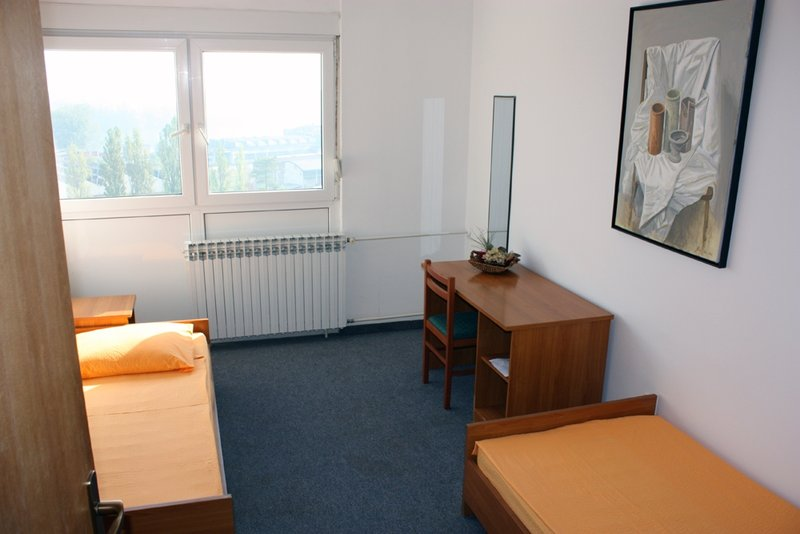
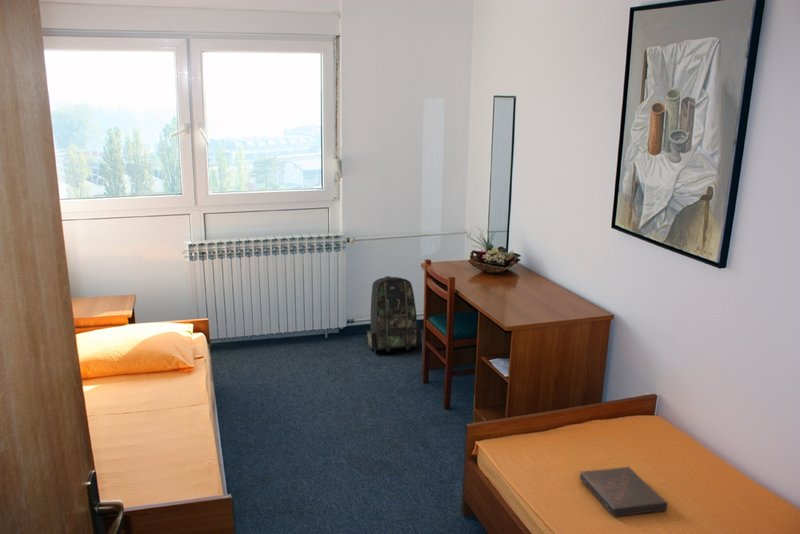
+ backpack [366,275,422,355]
+ book [579,466,669,518]
